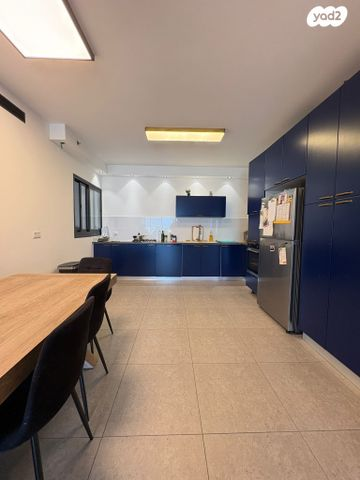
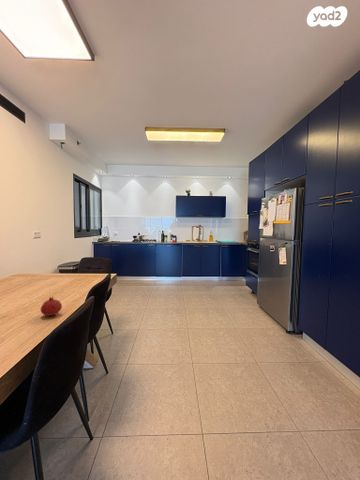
+ fruit [40,295,63,317]
